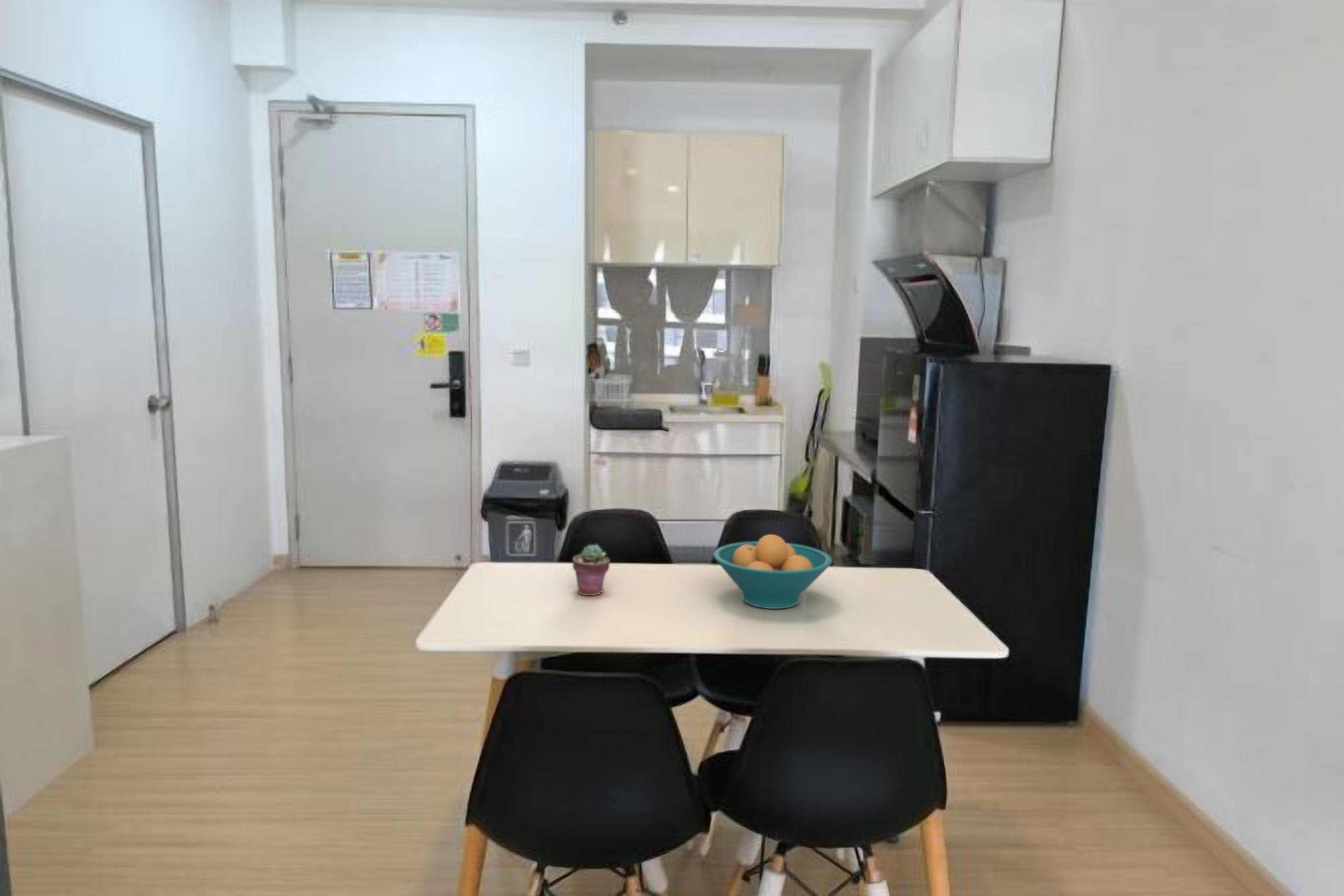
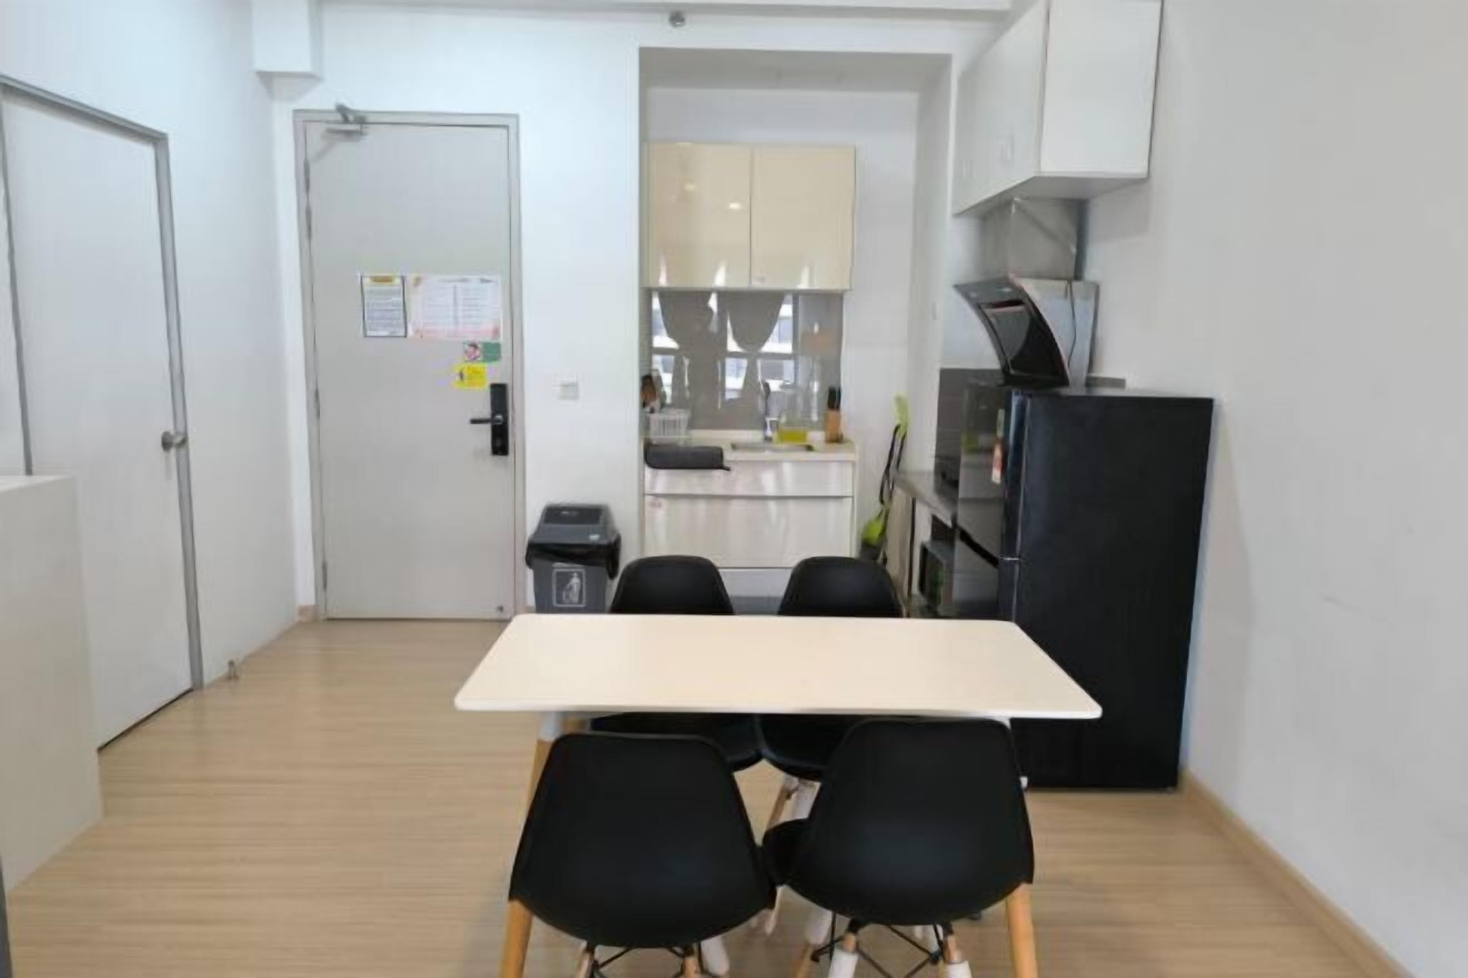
- potted succulent [572,544,610,596]
- fruit bowl [713,534,833,609]
